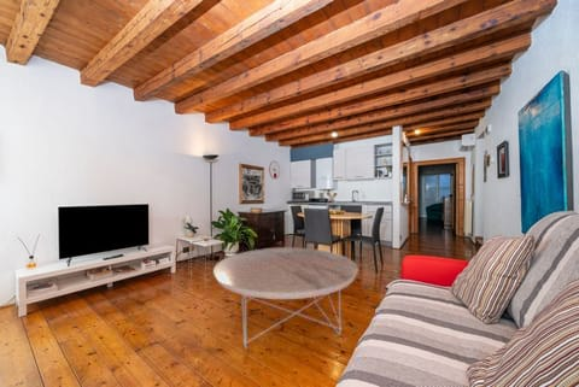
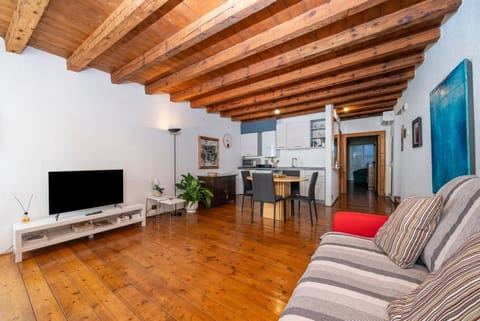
- coffee table [212,246,359,351]
